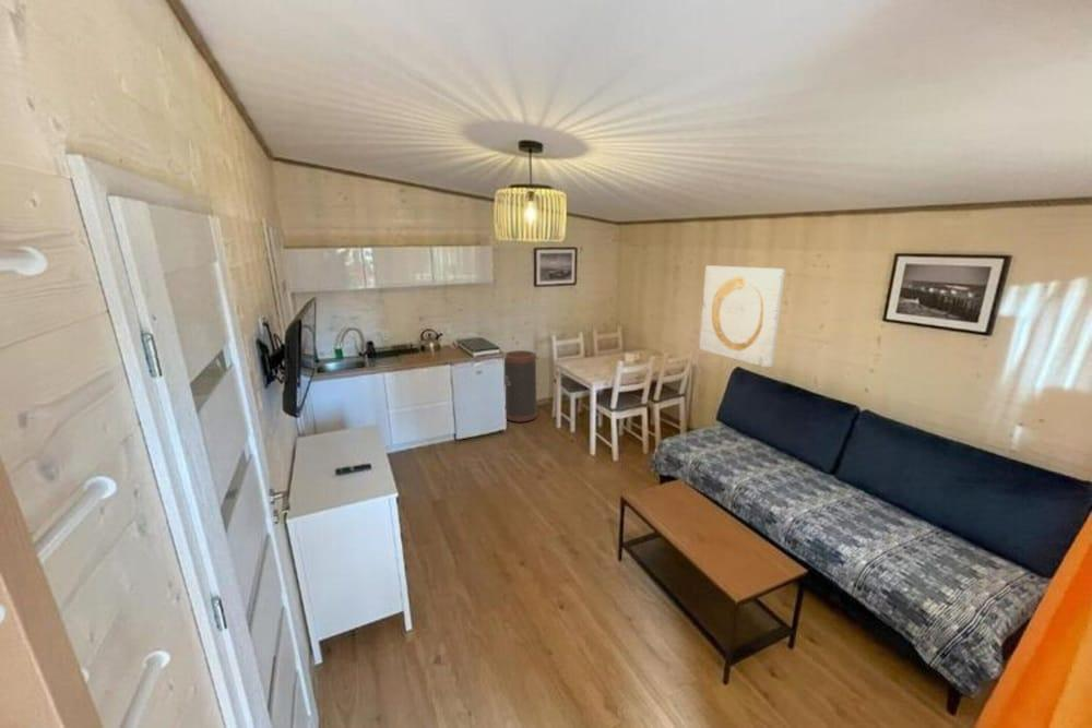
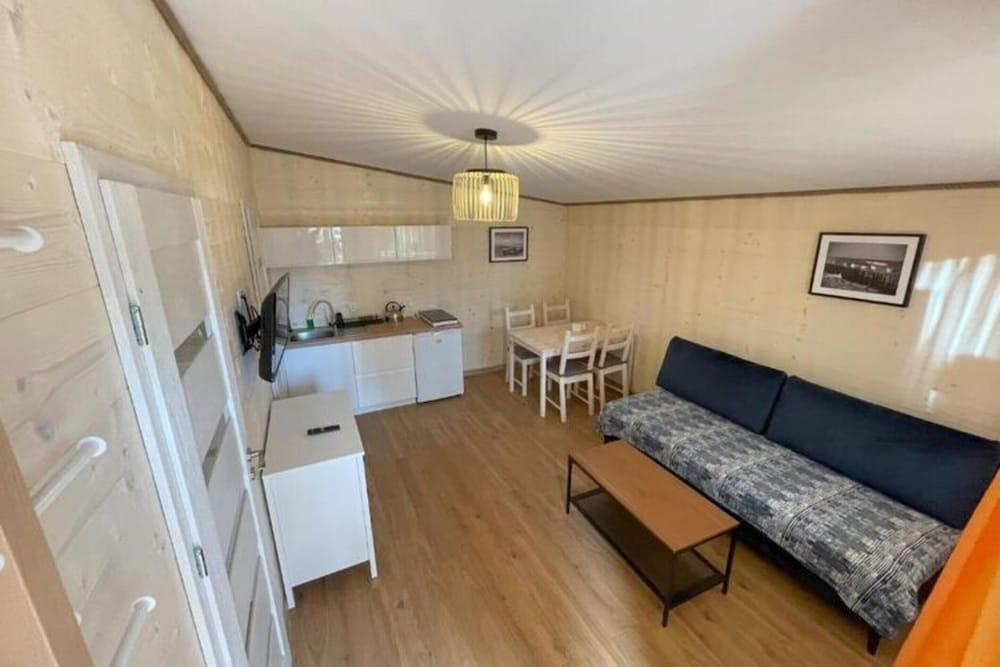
- wall art [698,264,786,369]
- trash can [503,349,538,423]
